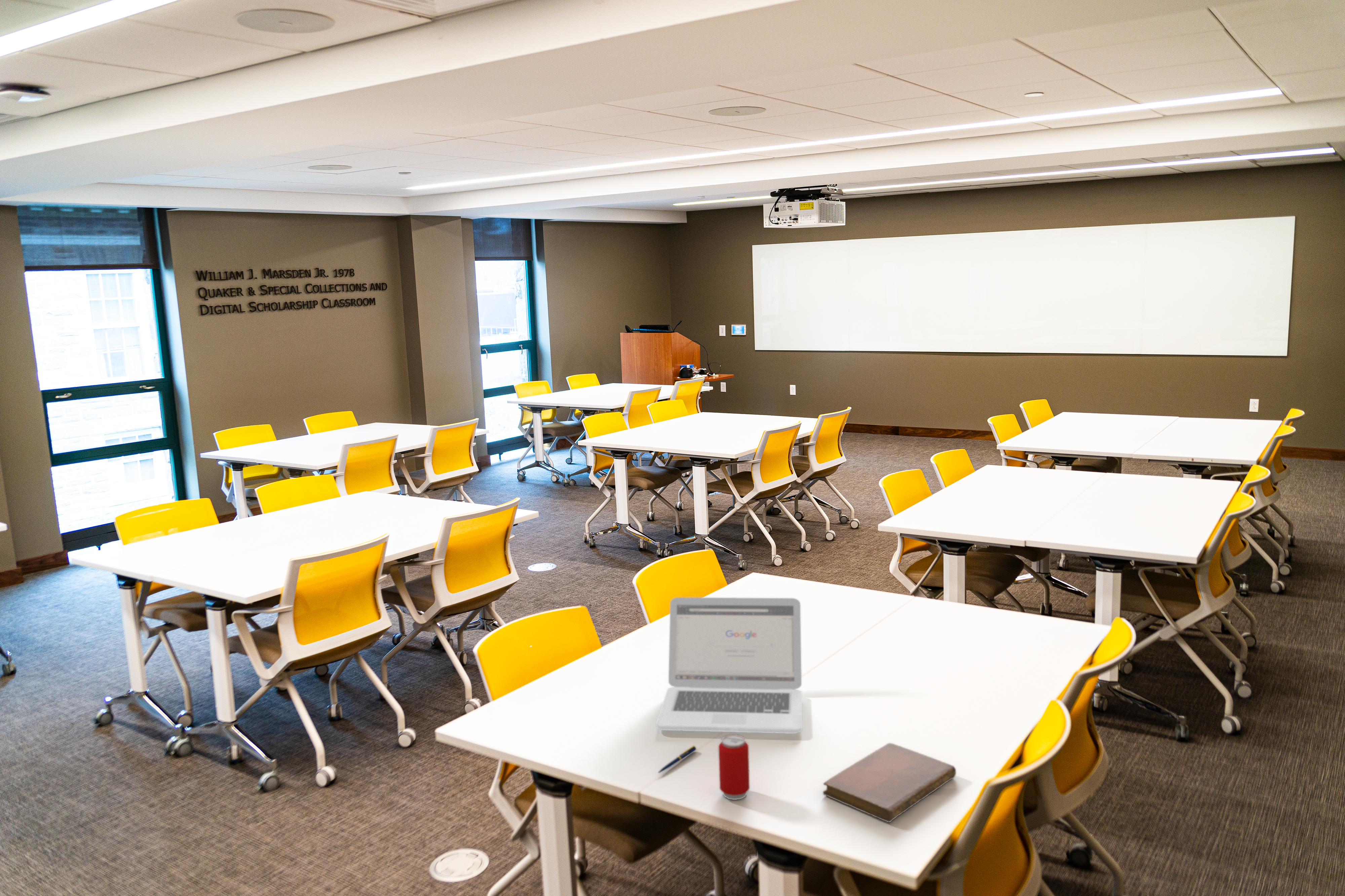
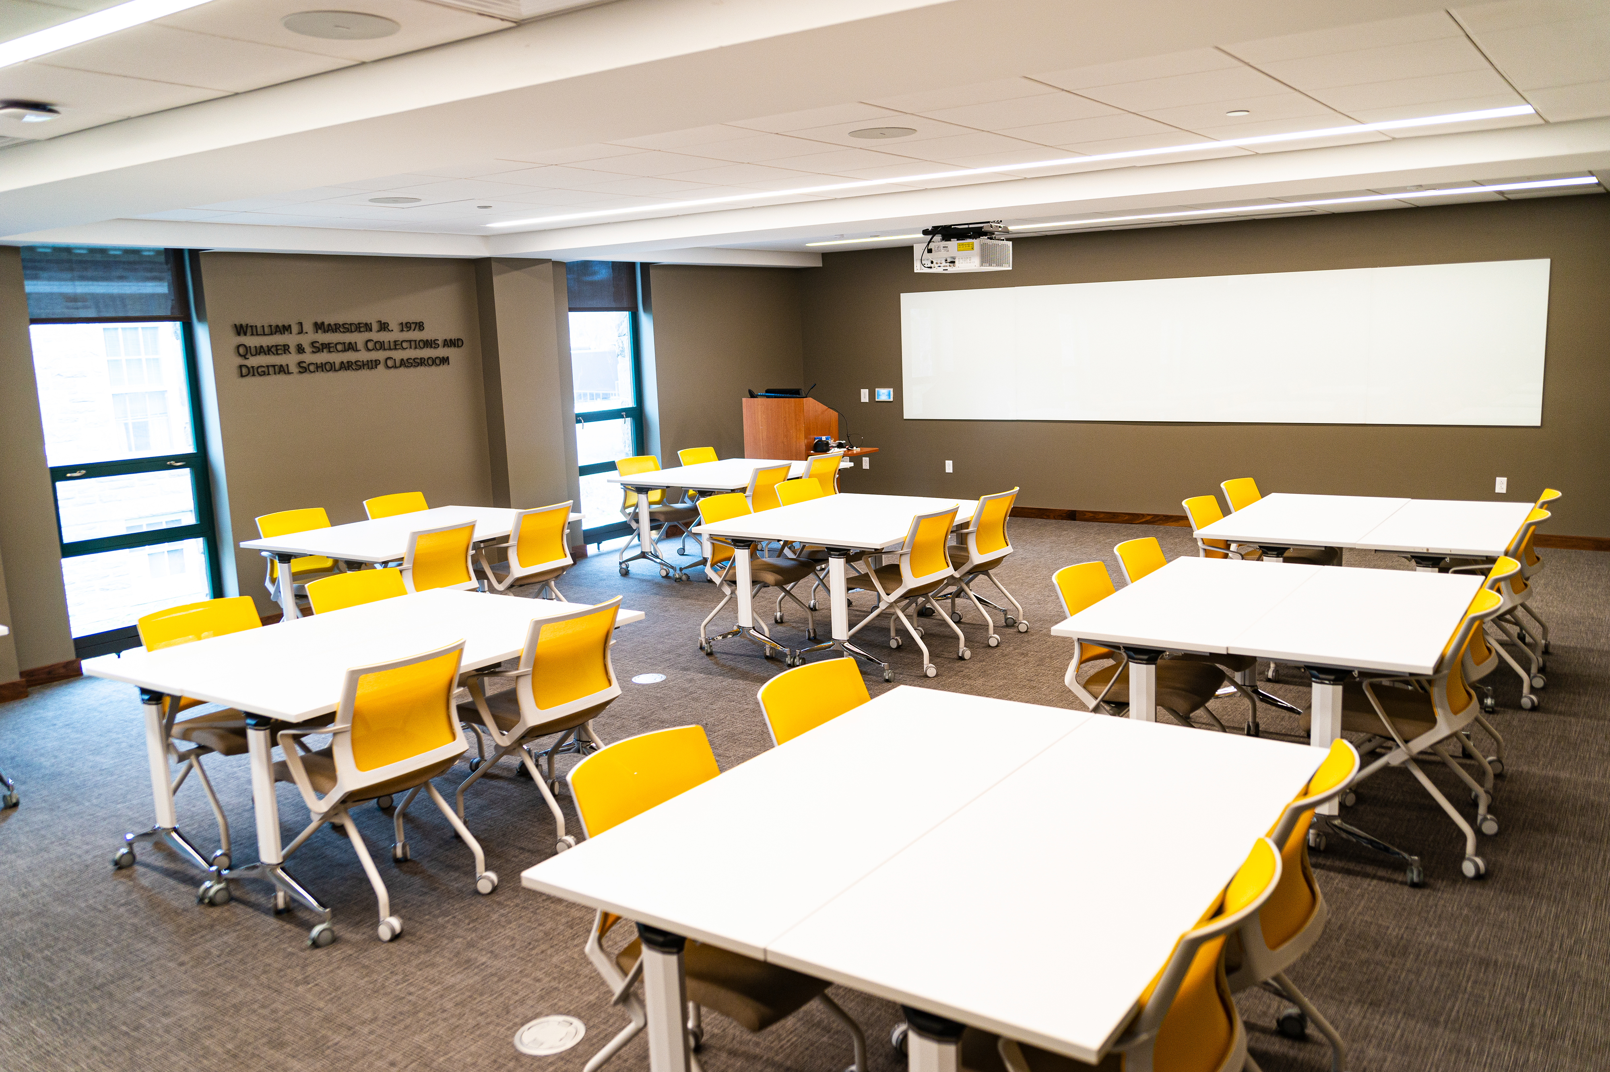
- notebook [822,743,956,823]
- laptop [656,597,803,734]
- beverage can [718,734,750,800]
- pen [658,745,697,773]
